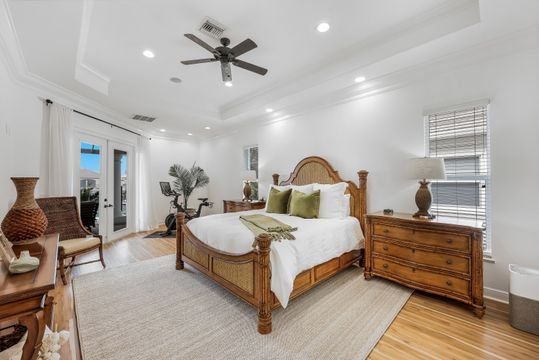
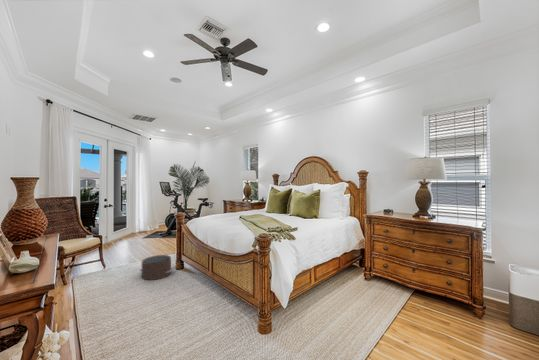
+ pouf [138,254,178,281]
